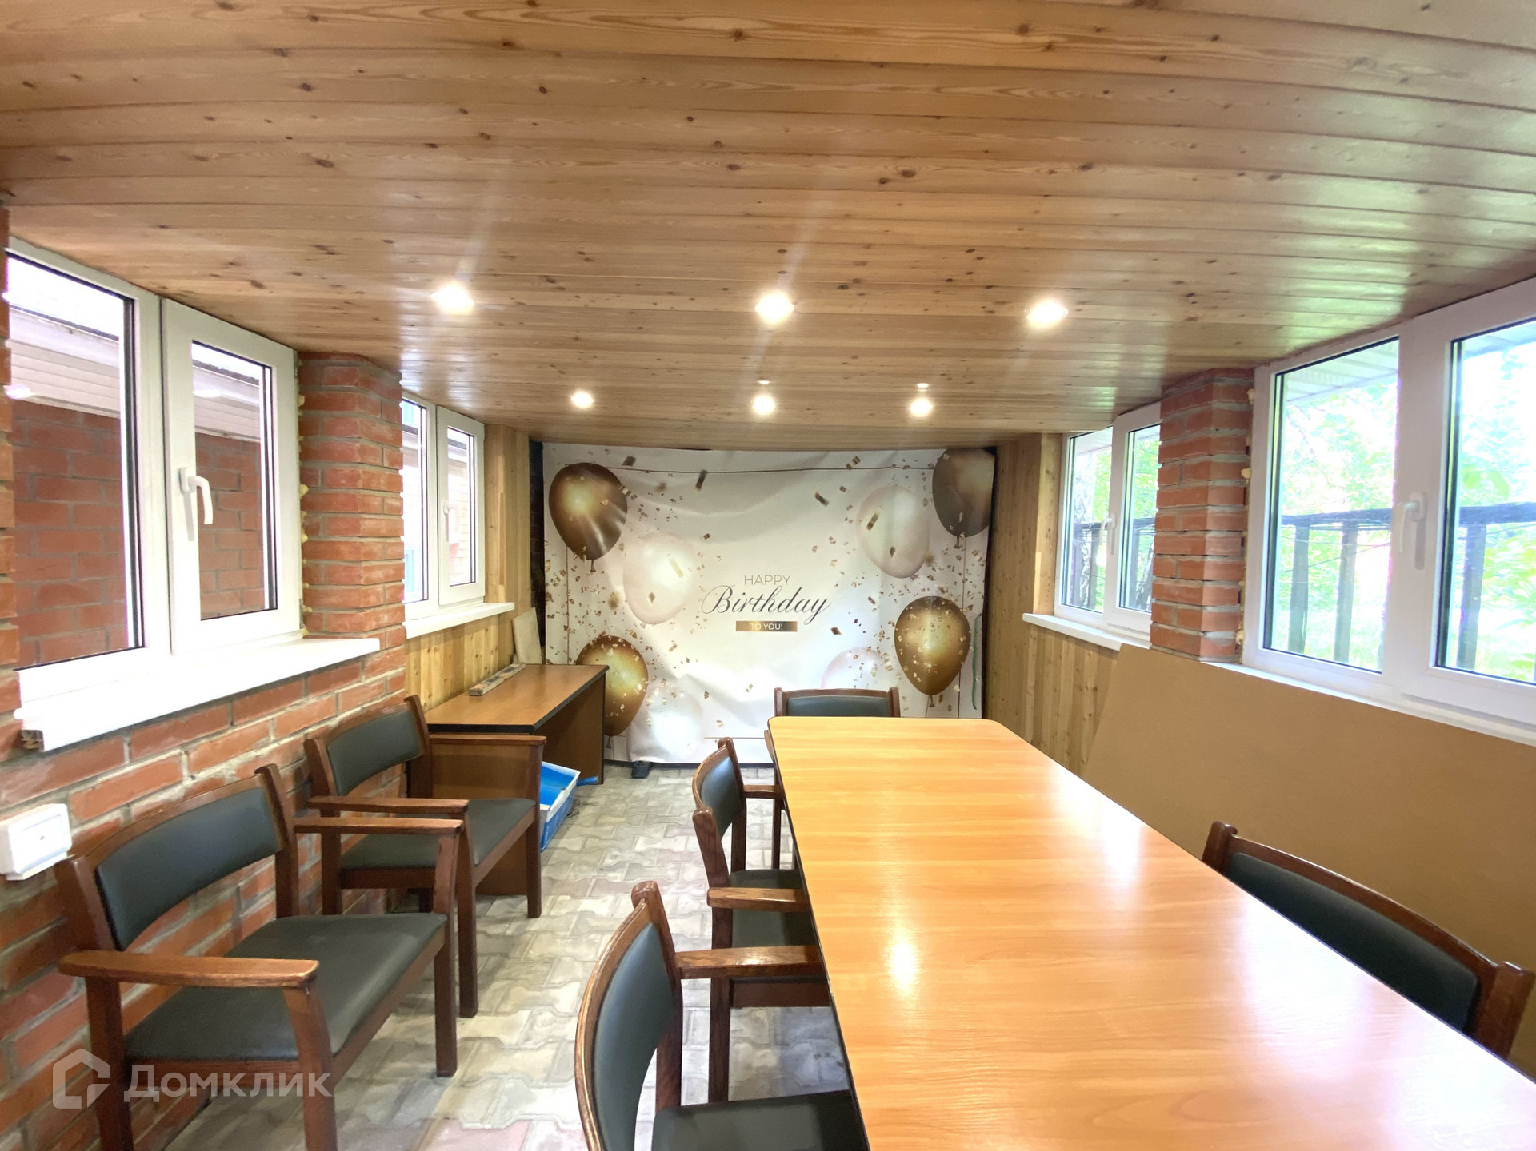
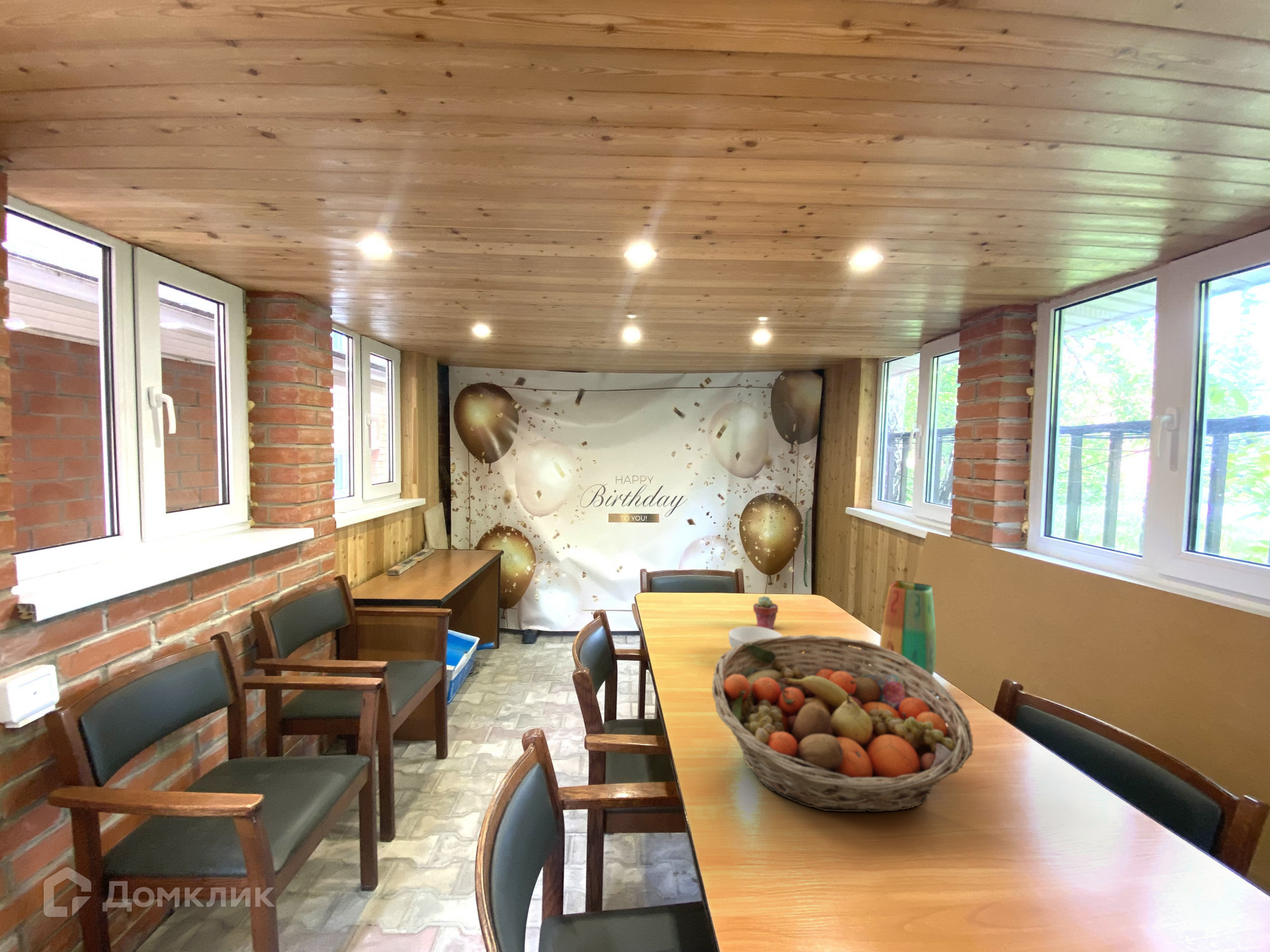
+ vase [879,580,937,676]
+ fruit basket [711,634,974,813]
+ cereal bowl [728,625,784,649]
+ potted succulent [753,595,779,630]
